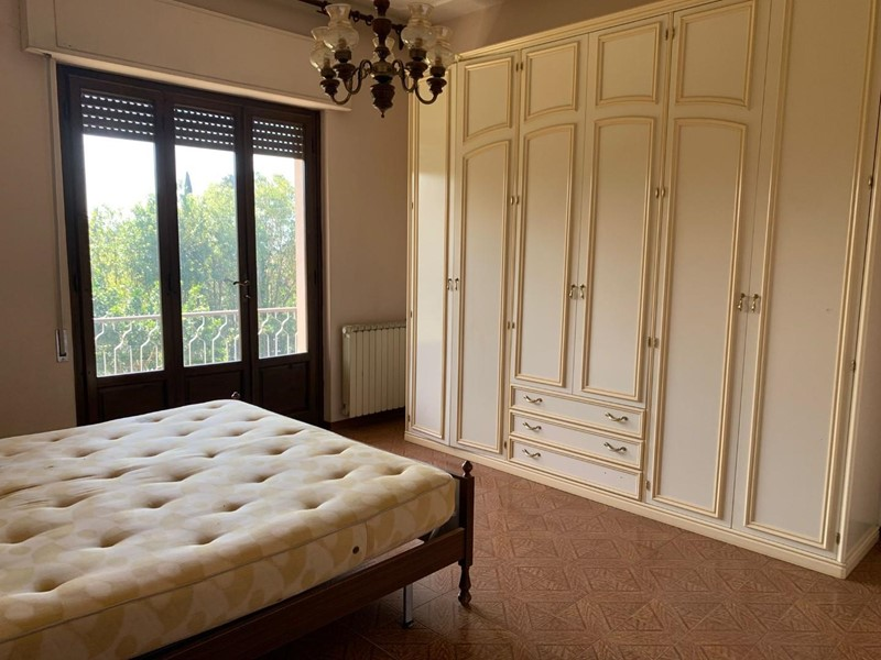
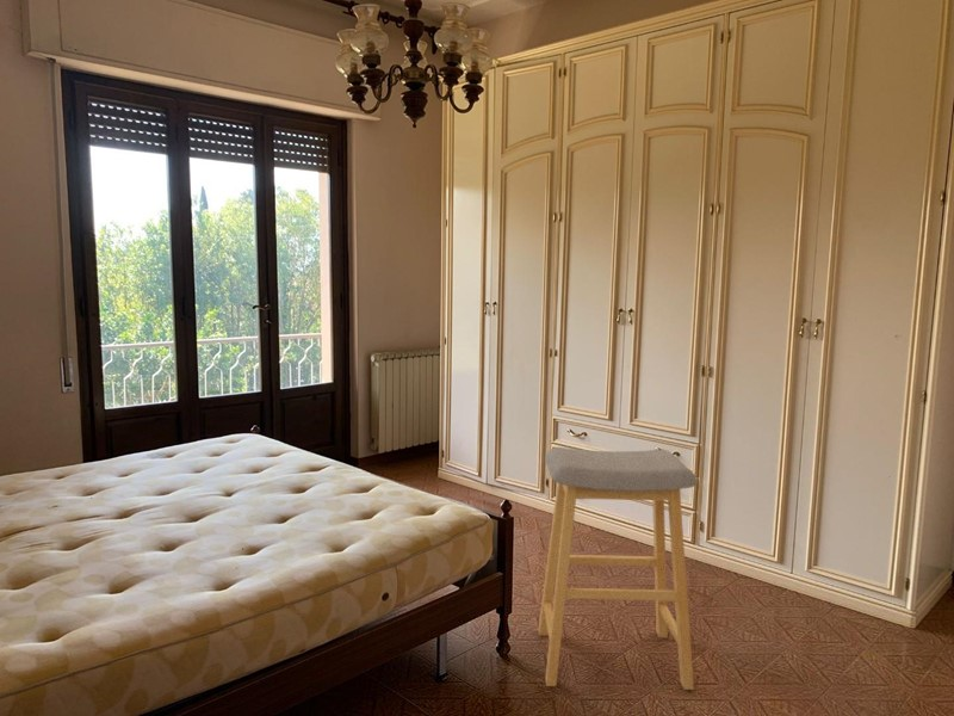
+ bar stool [537,446,699,691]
